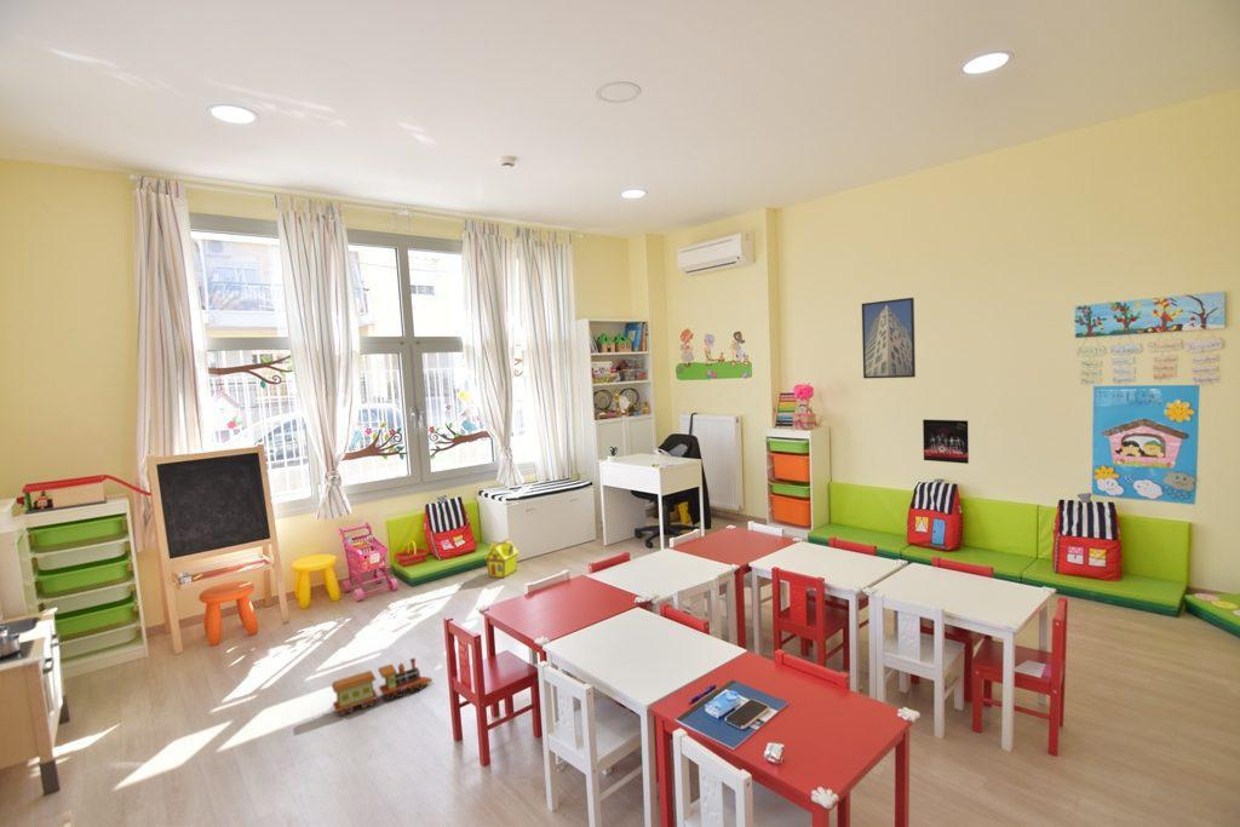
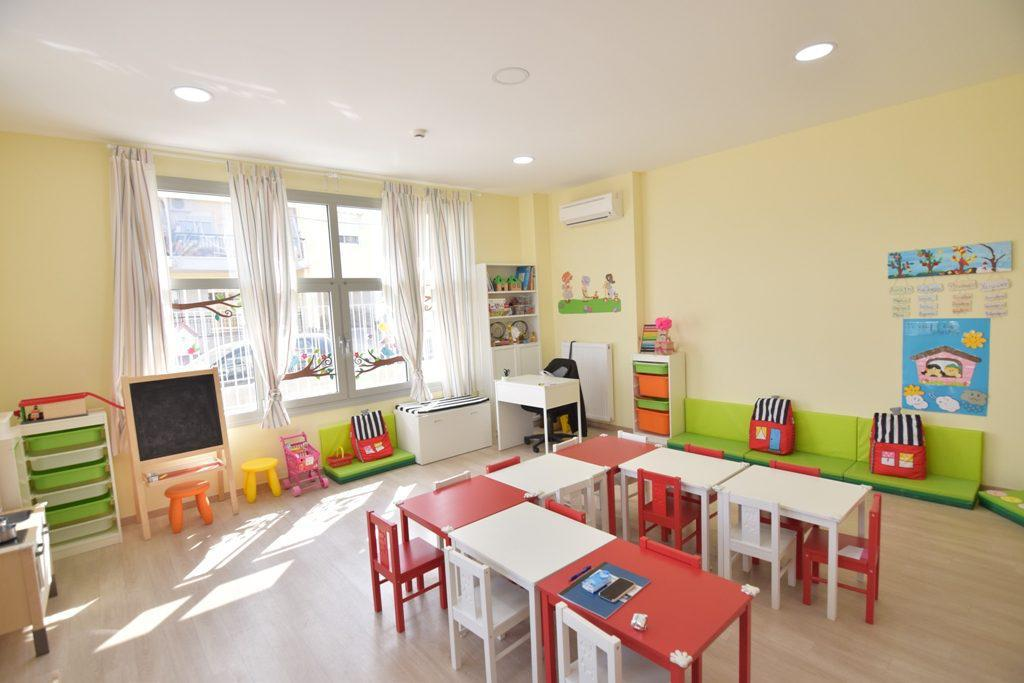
- toy train [331,657,434,717]
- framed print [861,297,917,380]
- toy house [483,538,519,579]
- album cover [922,418,970,465]
